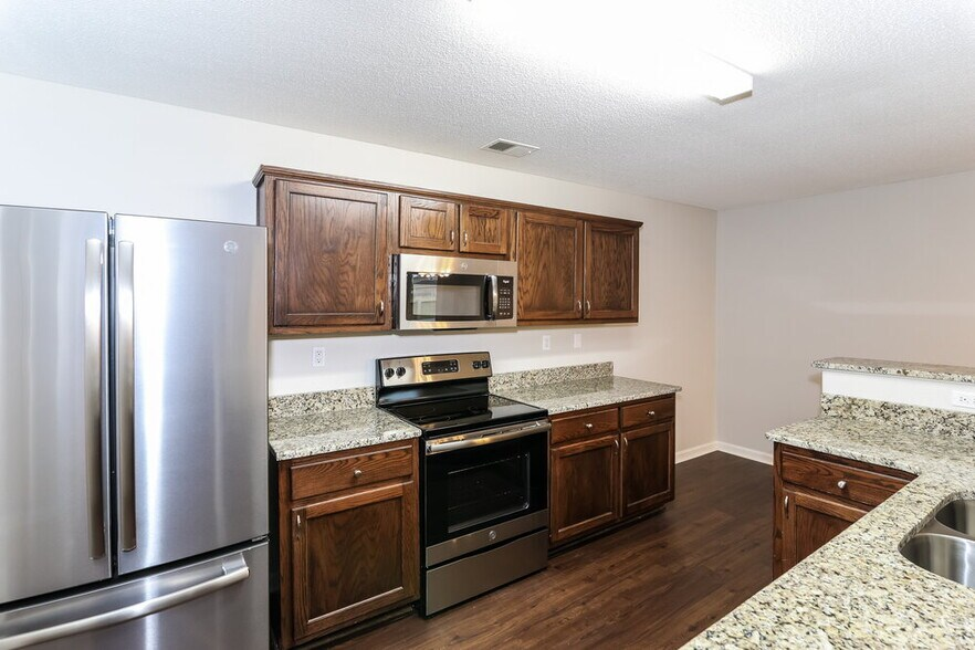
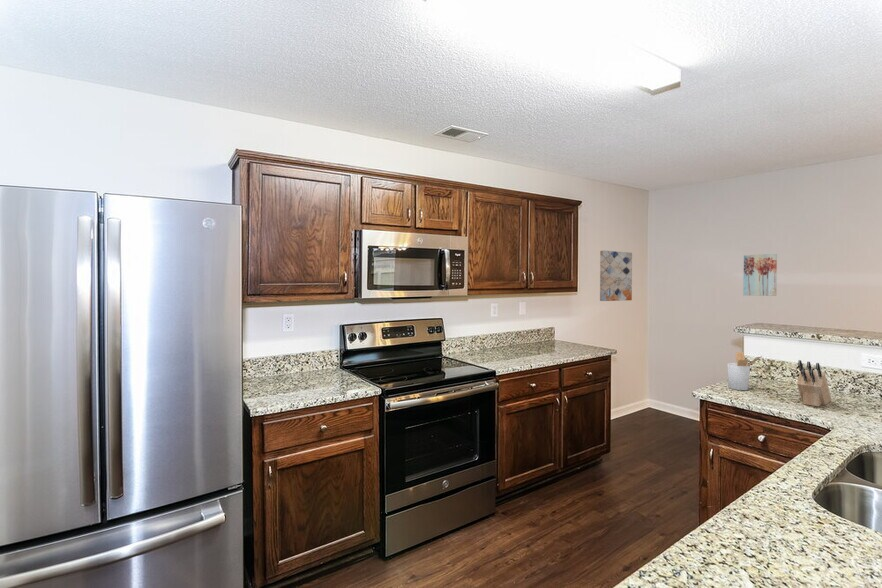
+ knife block [796,359,832,407]
+ wall art [599,250,633,302]
+ wall art [742,253,778,297]
+ utensil holder [726,351,763,391]
